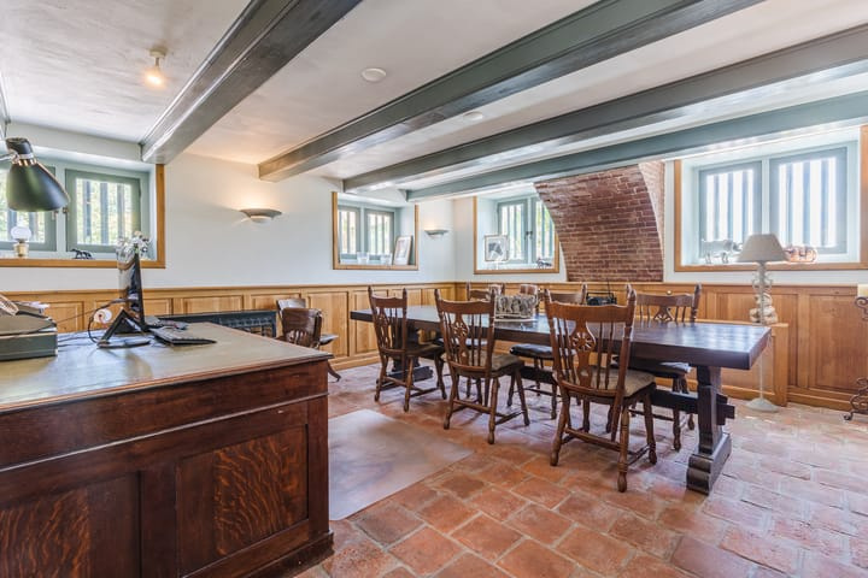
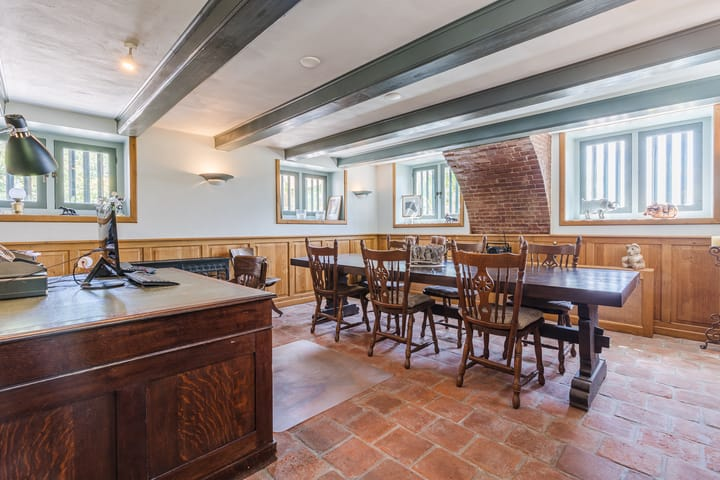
- floor lamp [734,232,791,413]
